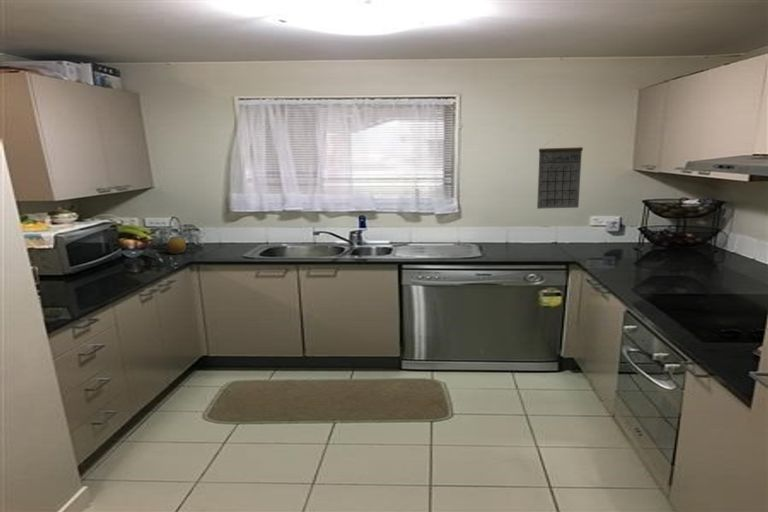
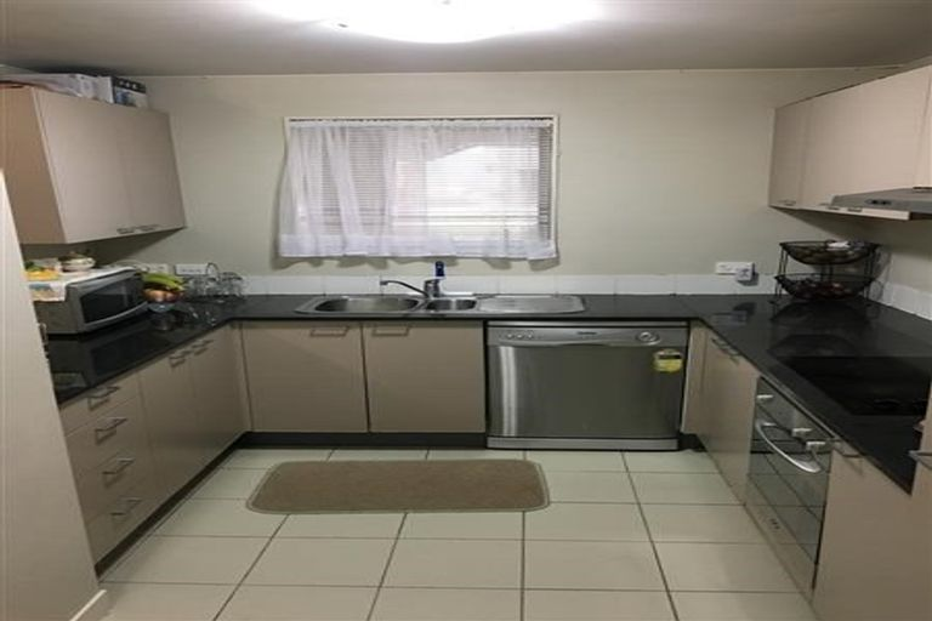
- fruit [166,237,187,255]
- calendar [536,133,584,210]
